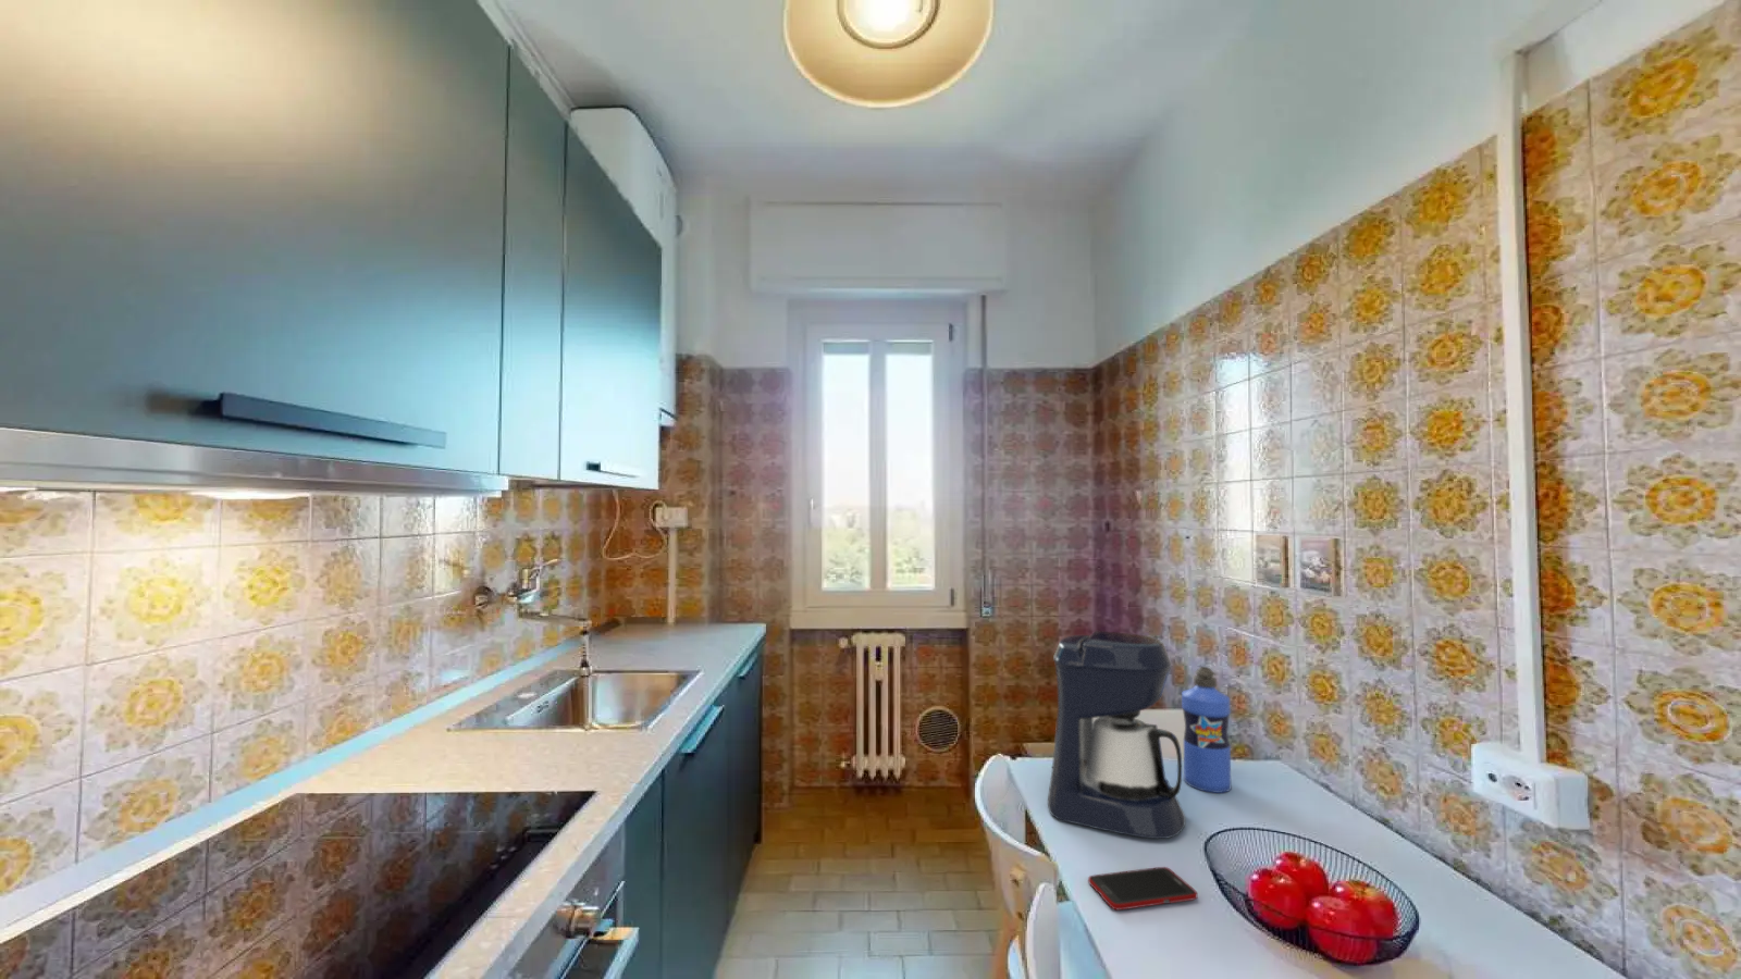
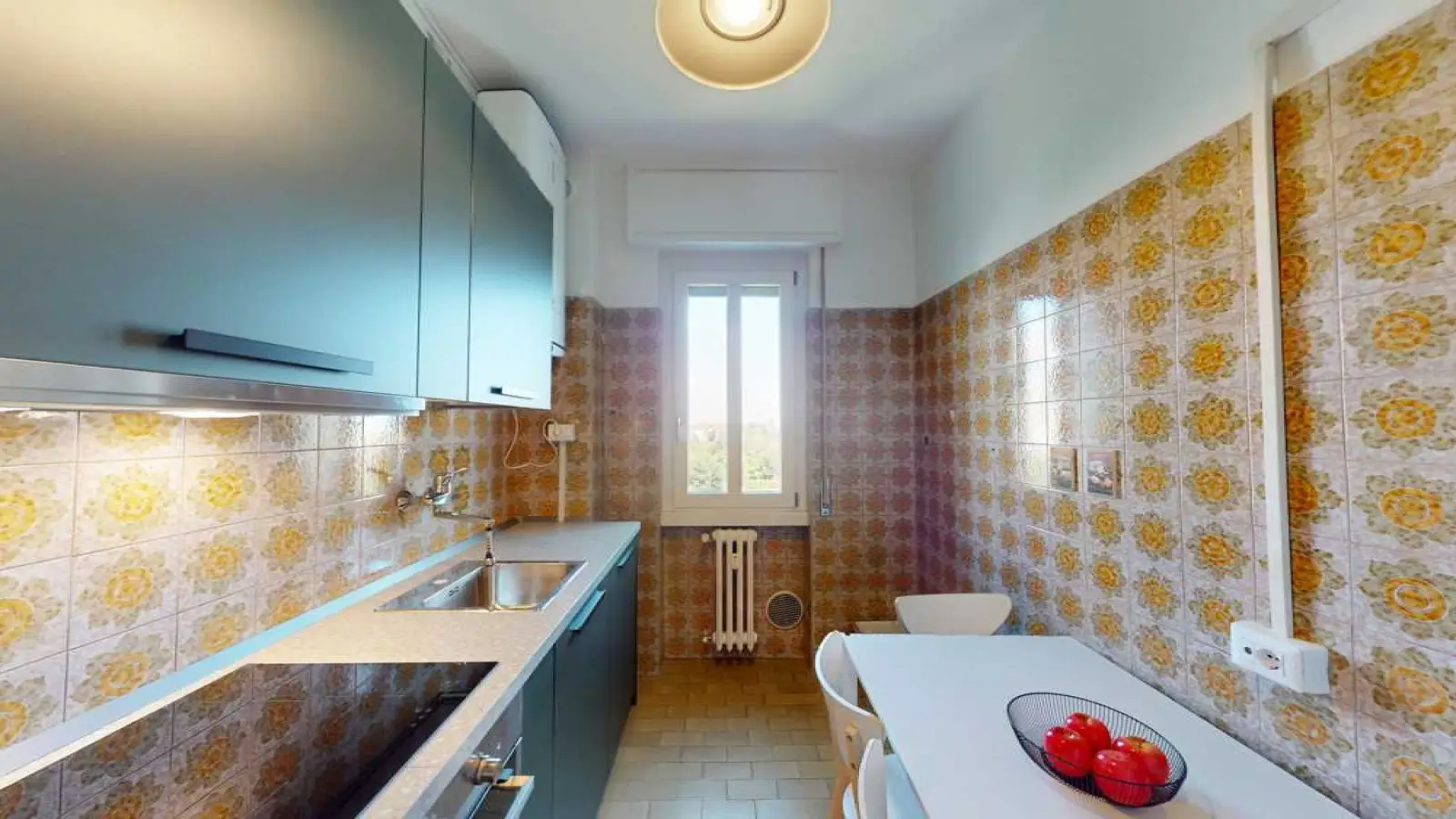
- water bottle [1180,666,1232,794]
- cell phone [1087,865,1198,911]
- coffee maker [1046,630,1187,840]
